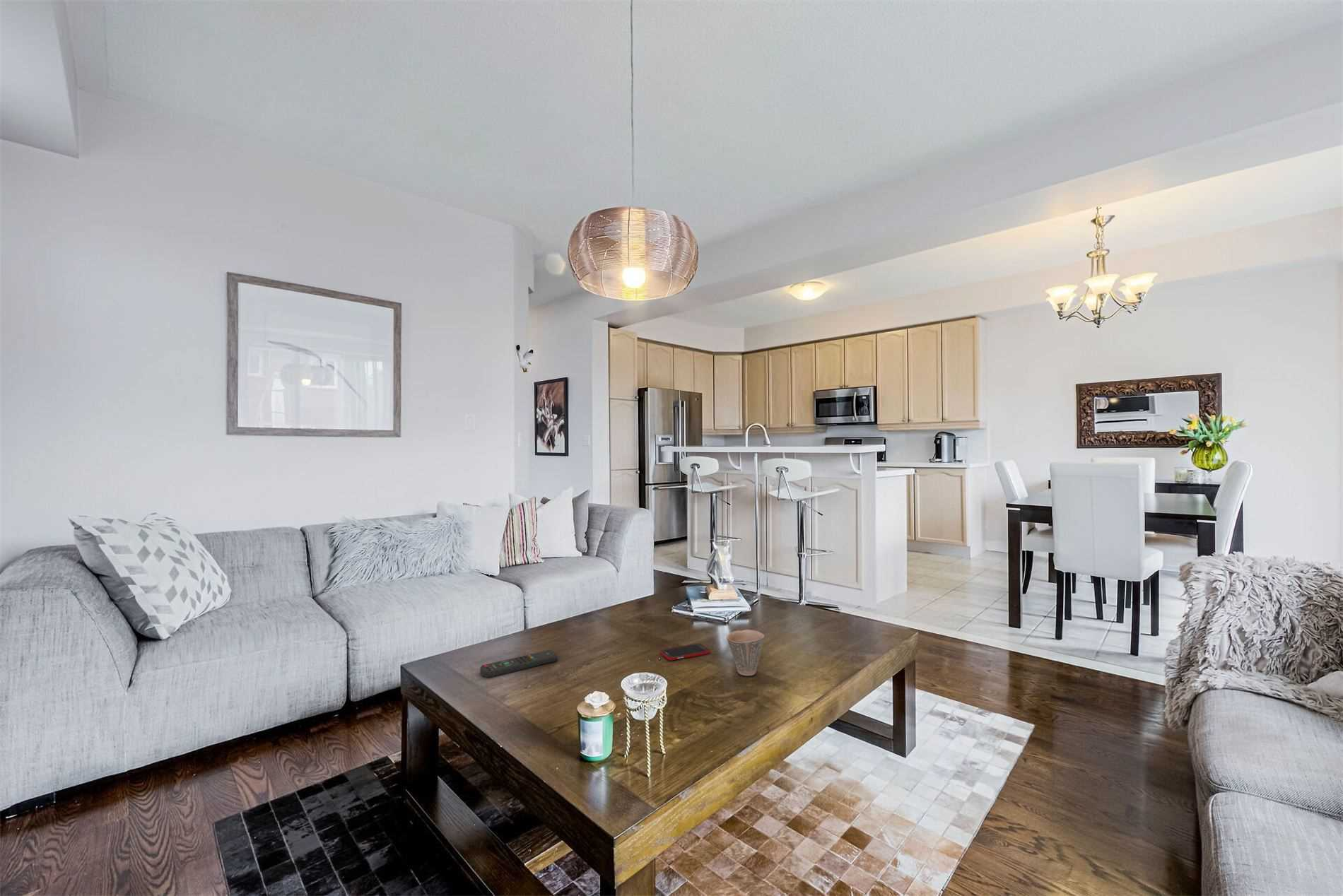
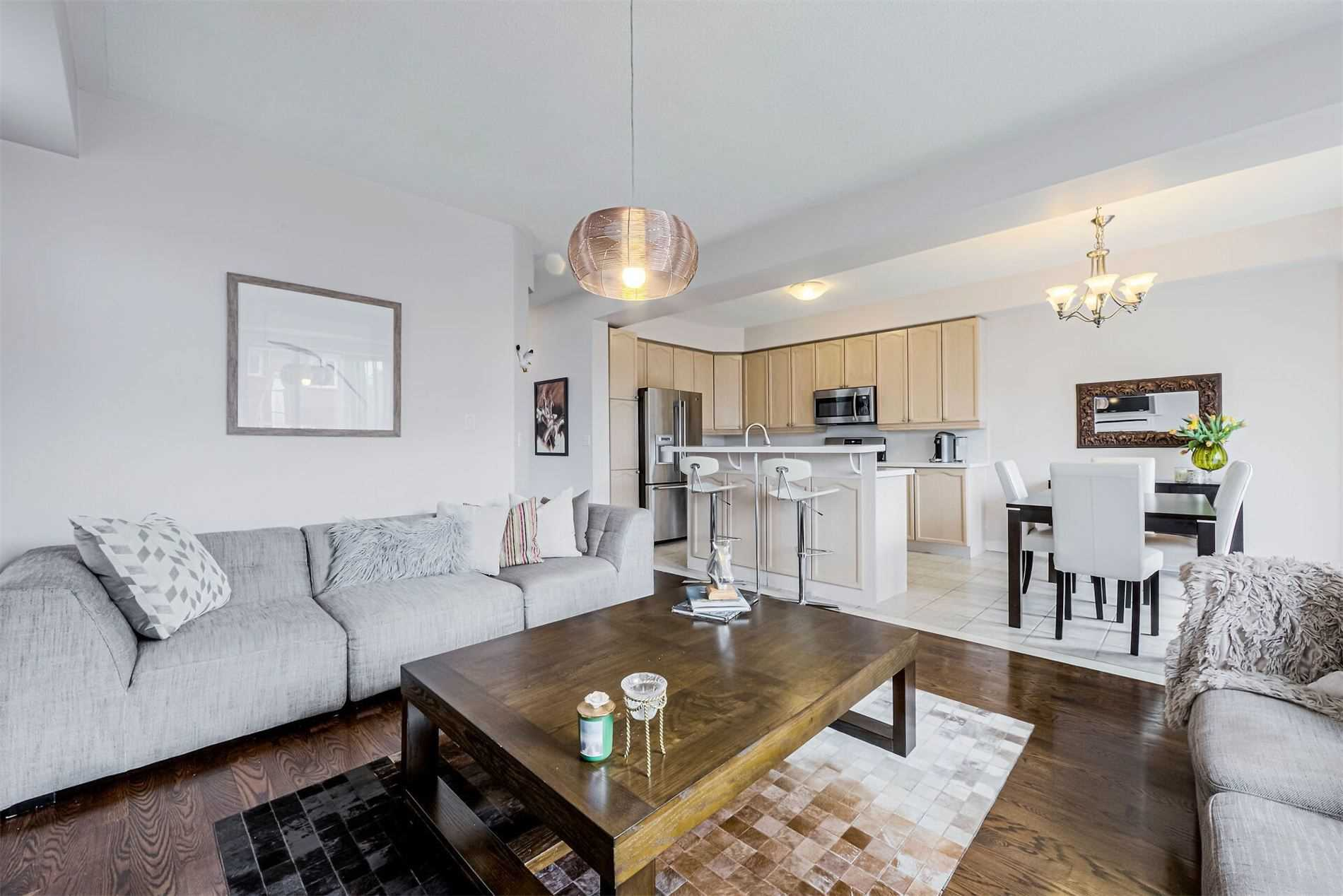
- remote control [479,649,558,678]
- cell phone [659,642,711,661]
- cup [726,629,765,676]
